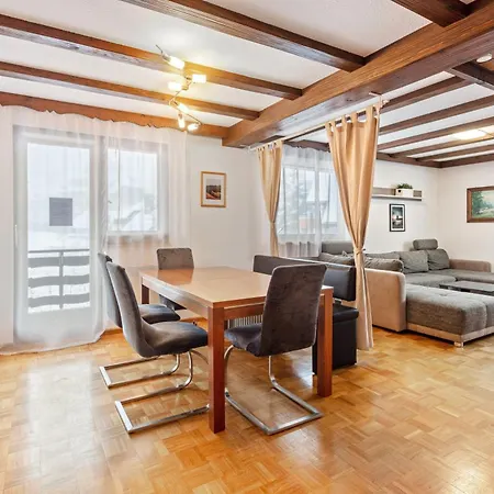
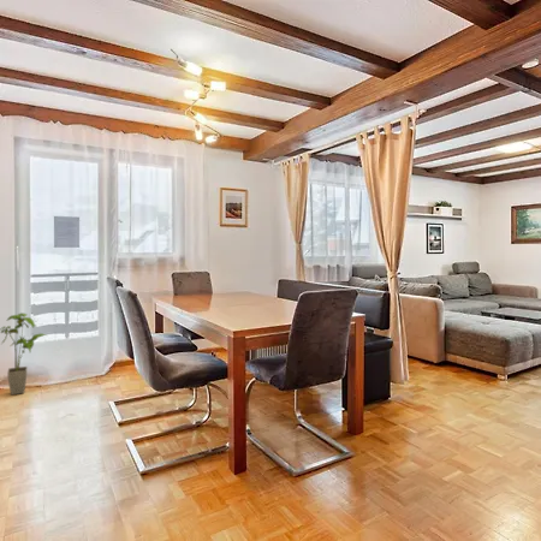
+ house plant [0,311,49,396]
